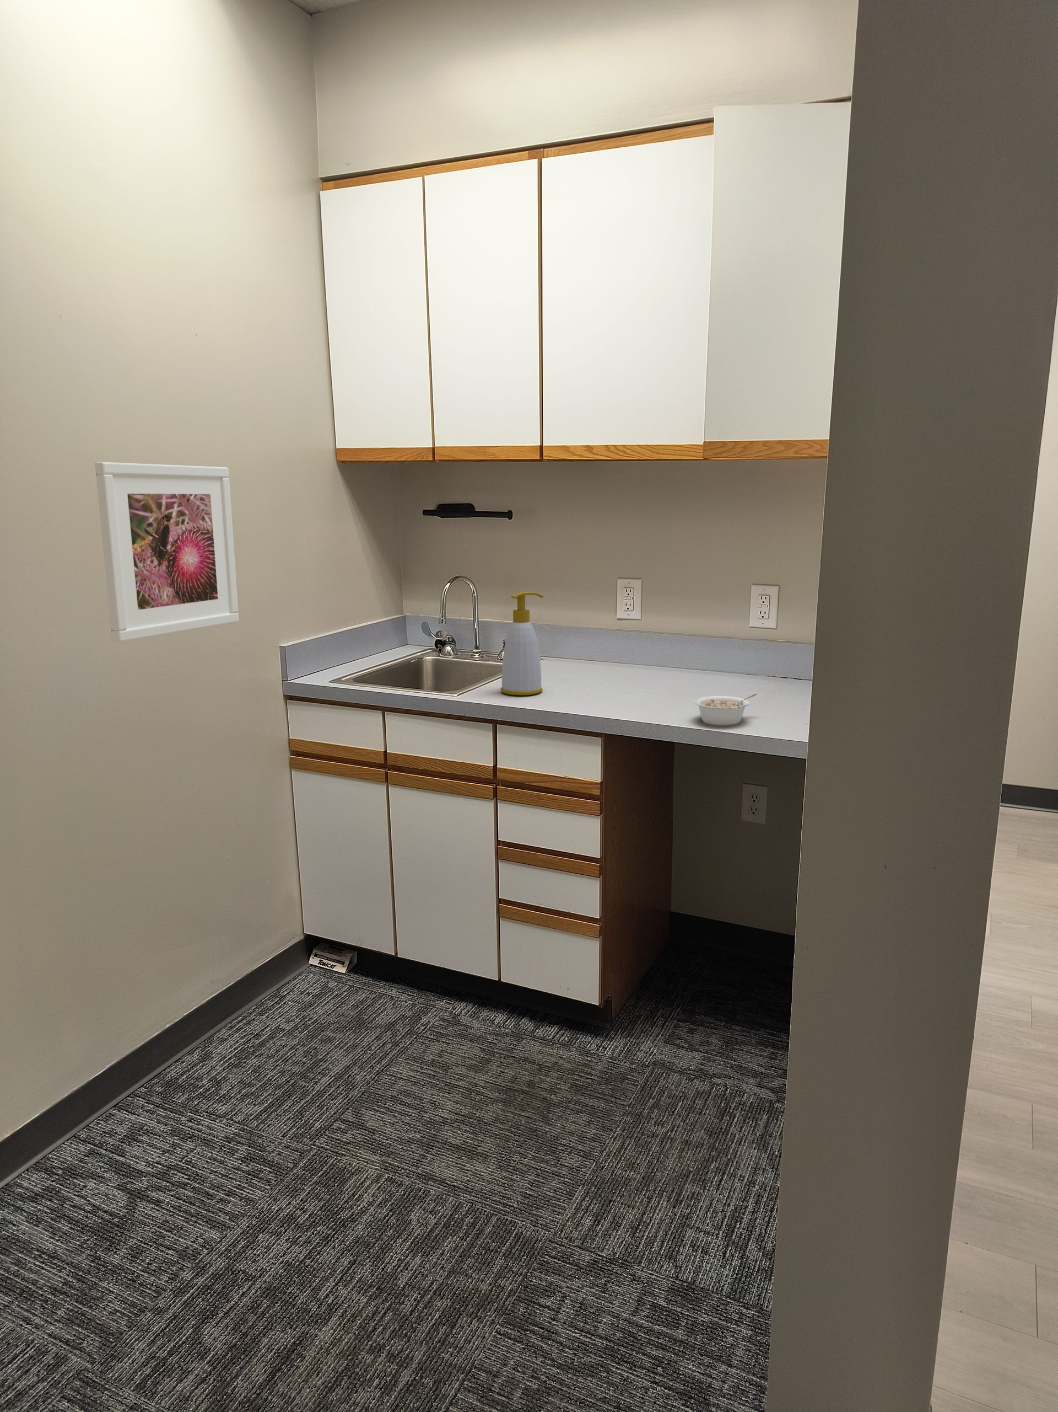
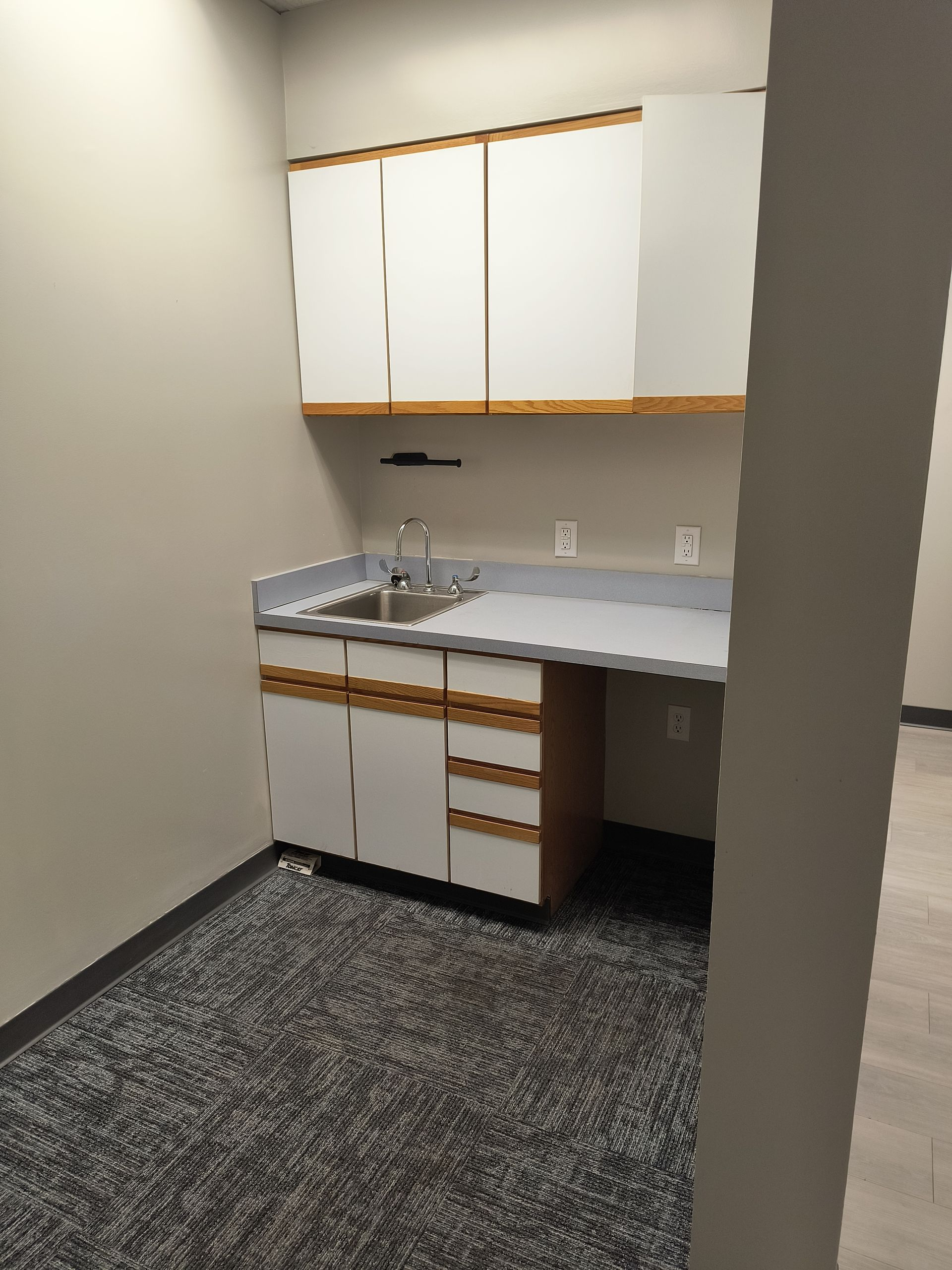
- legume [695,694,758,726]
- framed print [94,461,240,643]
- soap bottle [500,591,543,696]
